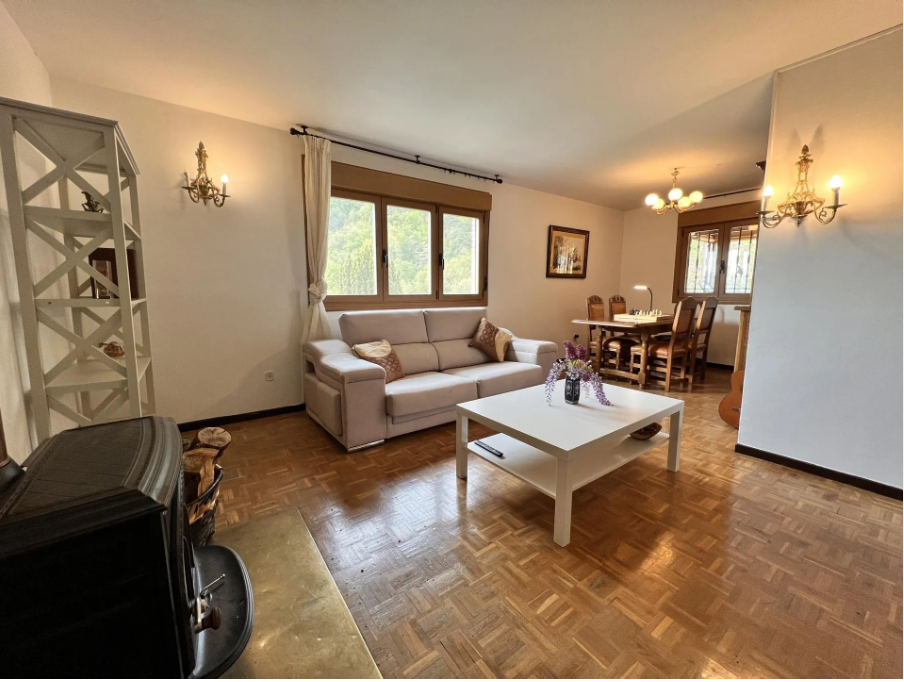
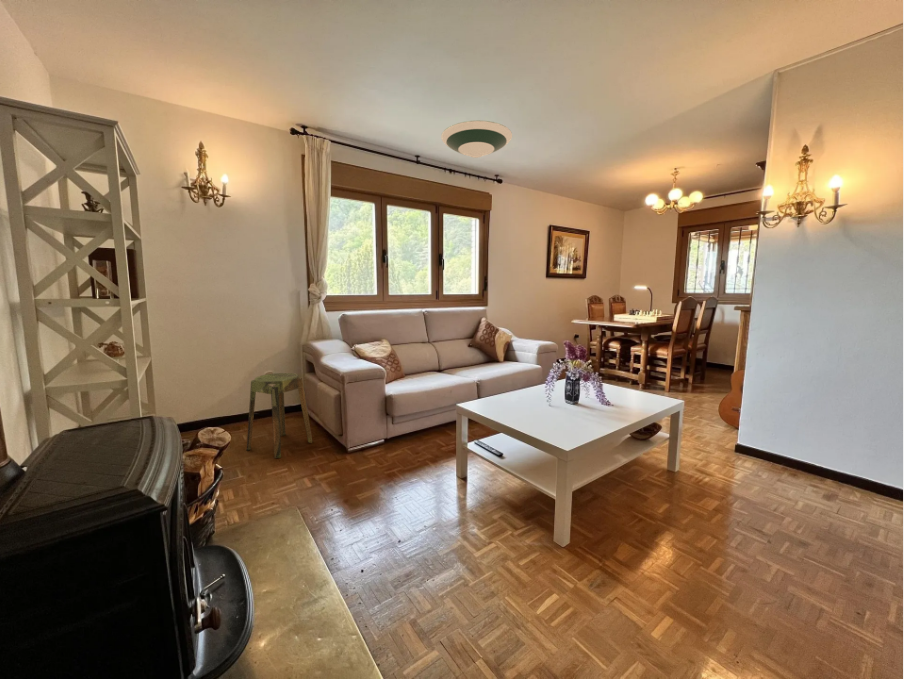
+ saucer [440,119,513,159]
+ stool [246,372,313,459]
